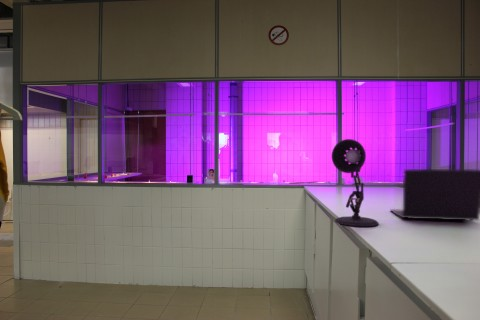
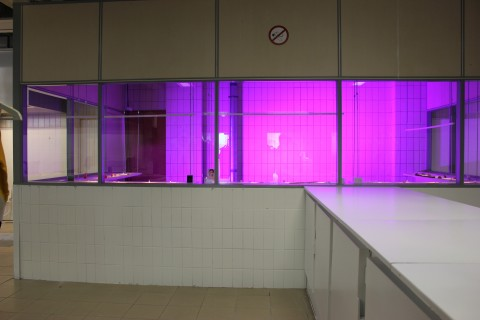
- desk lamp [331,138,380,227]
- laptop [389,168,480,221]
